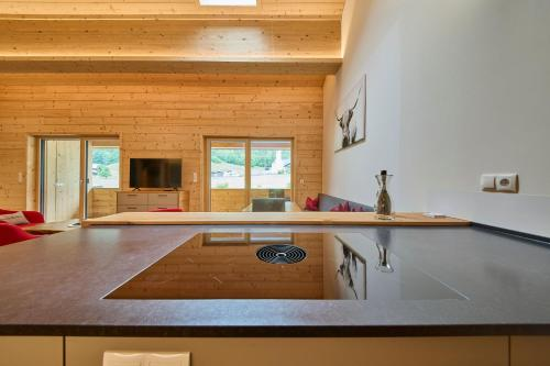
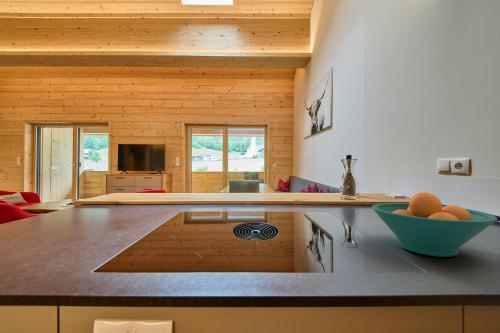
+ fruit bowl [371,191,498,258]
